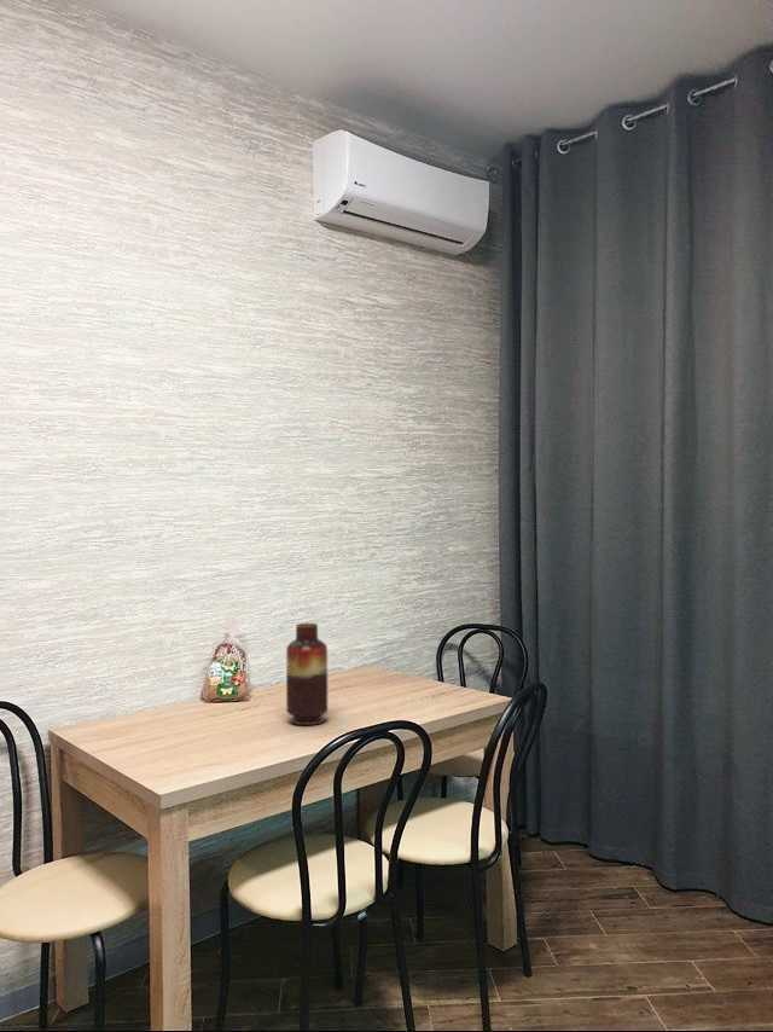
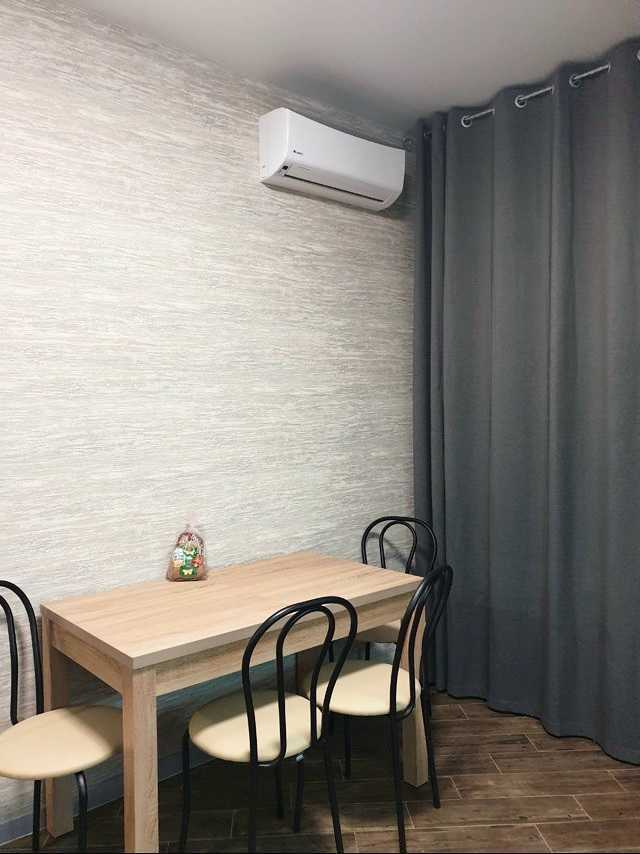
- vase [285,622,329,726]
